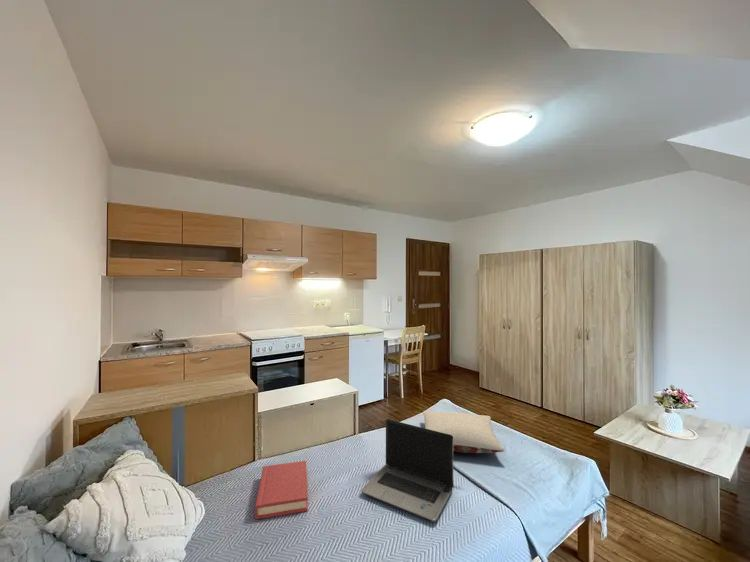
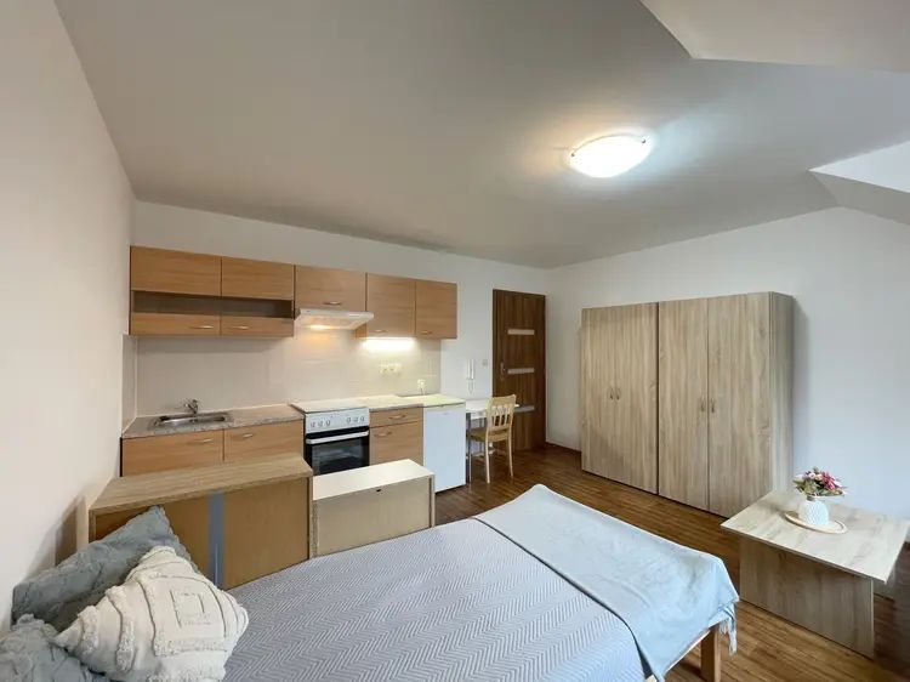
- laptop computer [360,418,454,522]
- hardback book [254,460,309,520]
- pillow [422,410,505,454]
